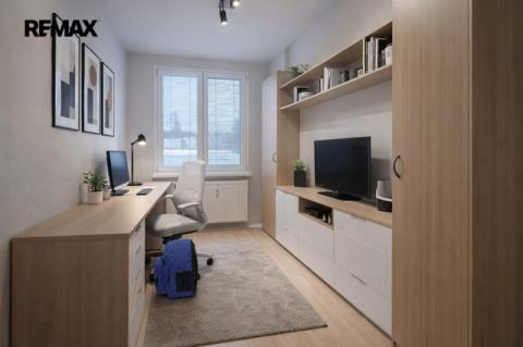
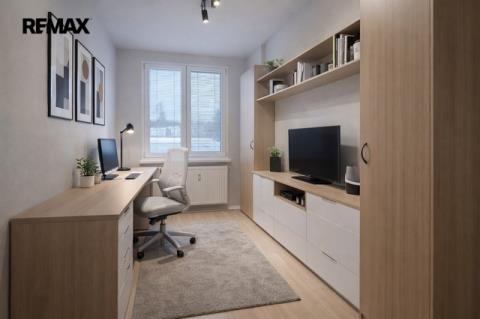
- backpack [154,237,199,299]
